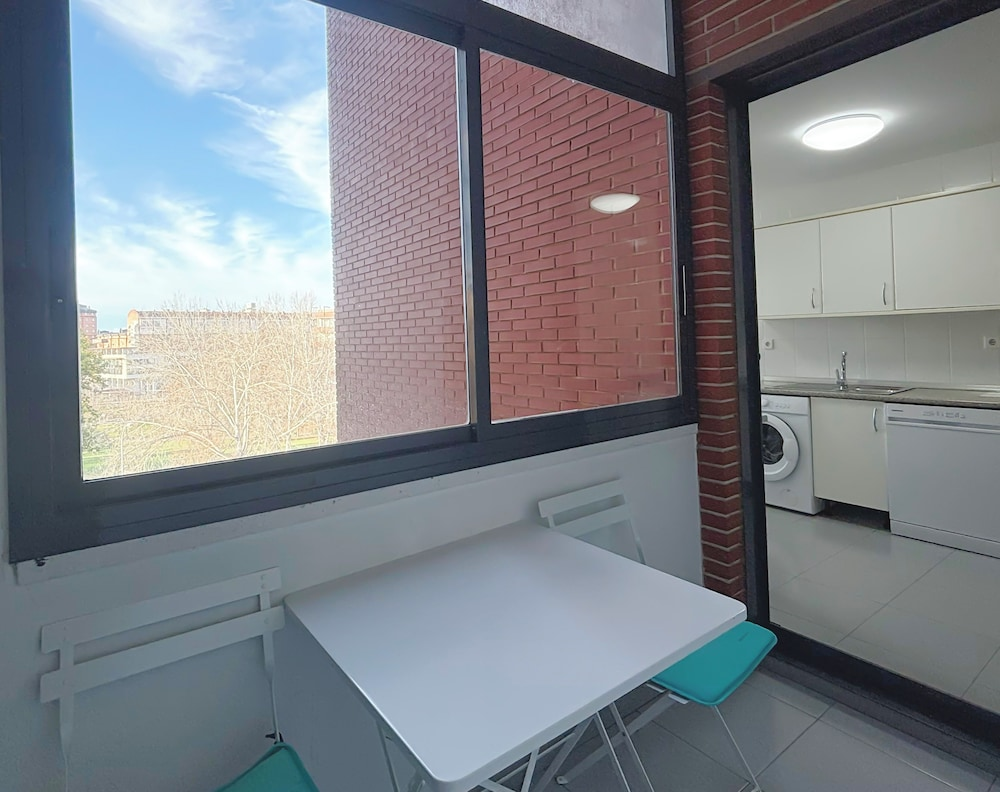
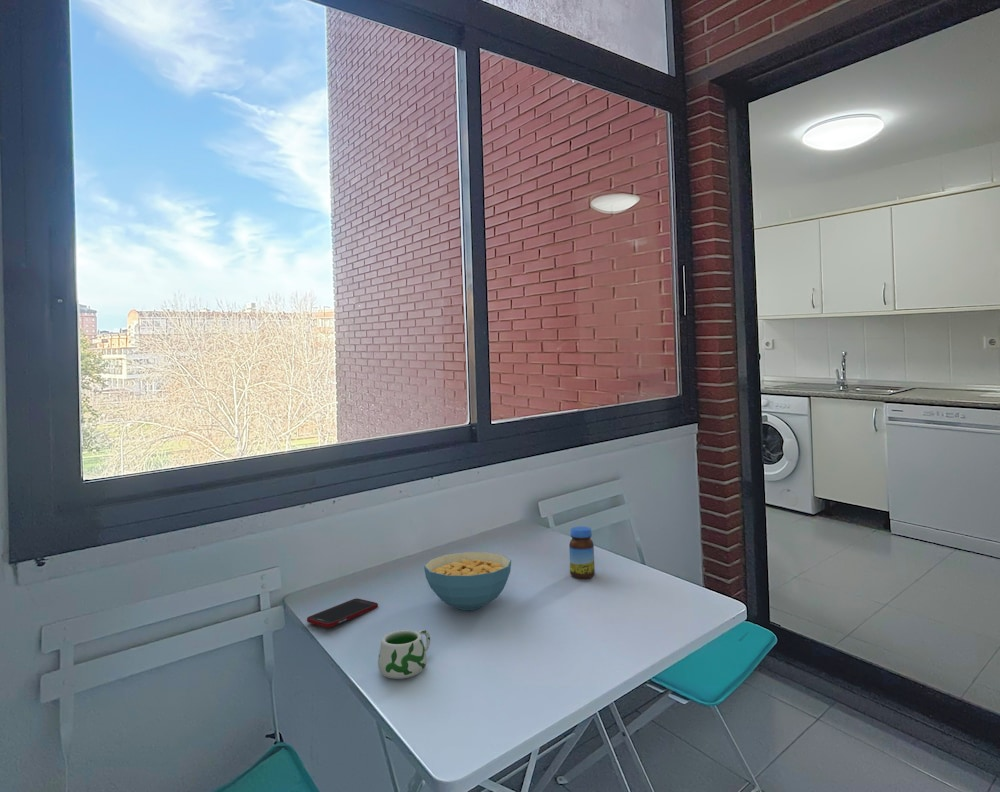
+ jar [568,526,596,579]
+ mug [377,629,431,680]
+ cell phone [306,597,379,629]
+ cereal bowl [423,551,512,611]
